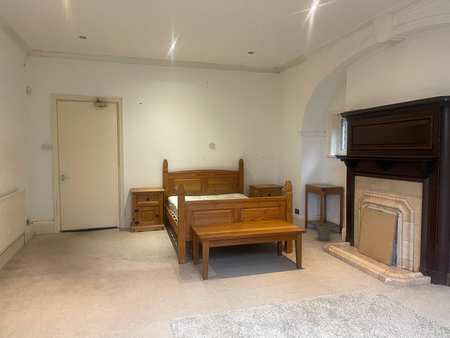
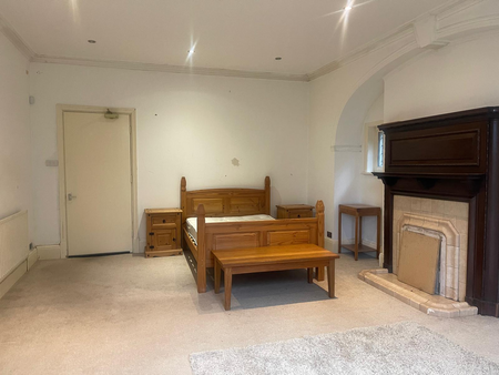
- bucket [315,215,333,242]
